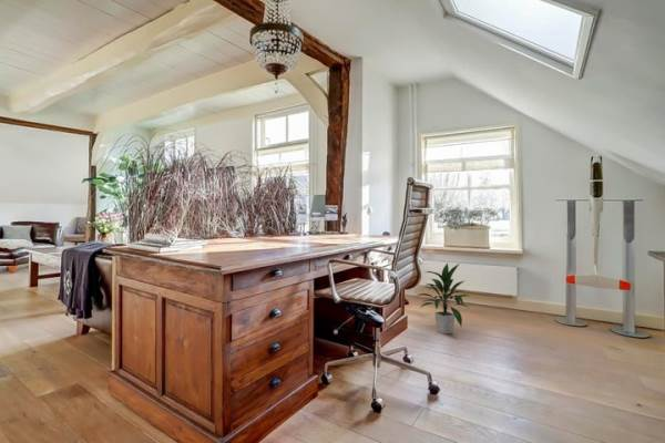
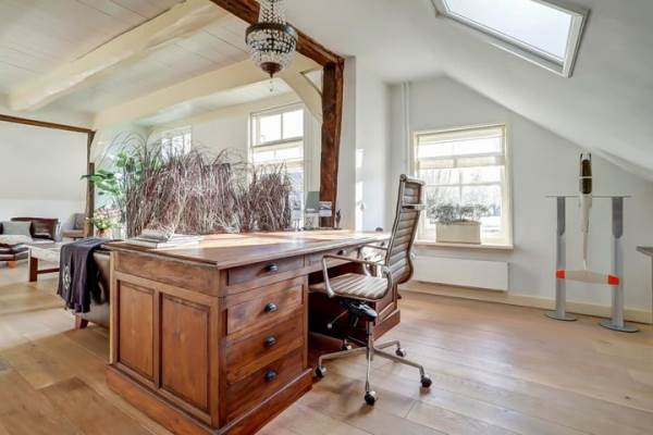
- indoor plant [416,261,470,334]
